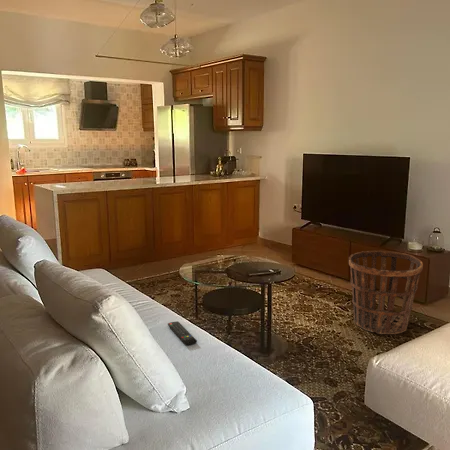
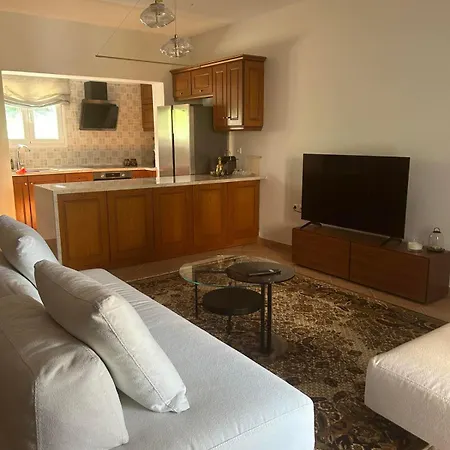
- basket [348,250,424,335]
- remote control [167,320,198,346]
